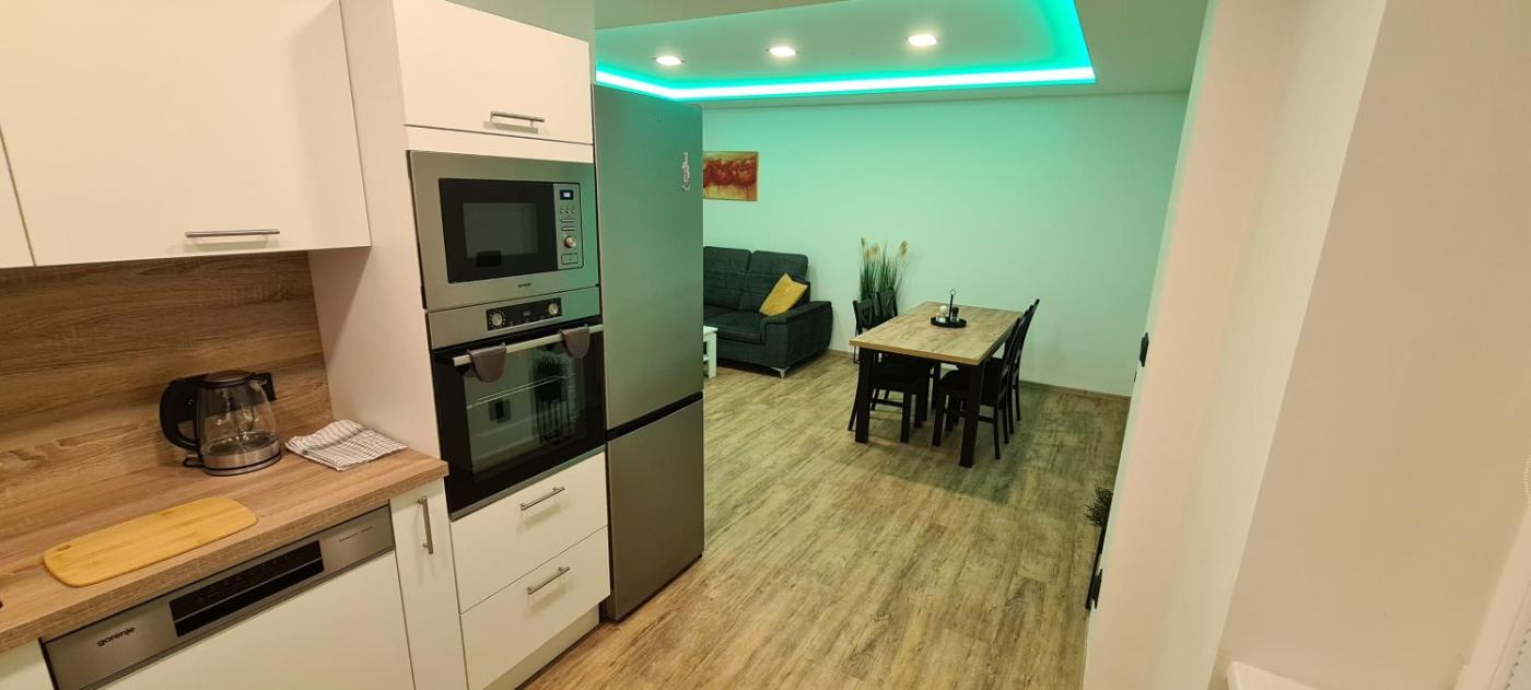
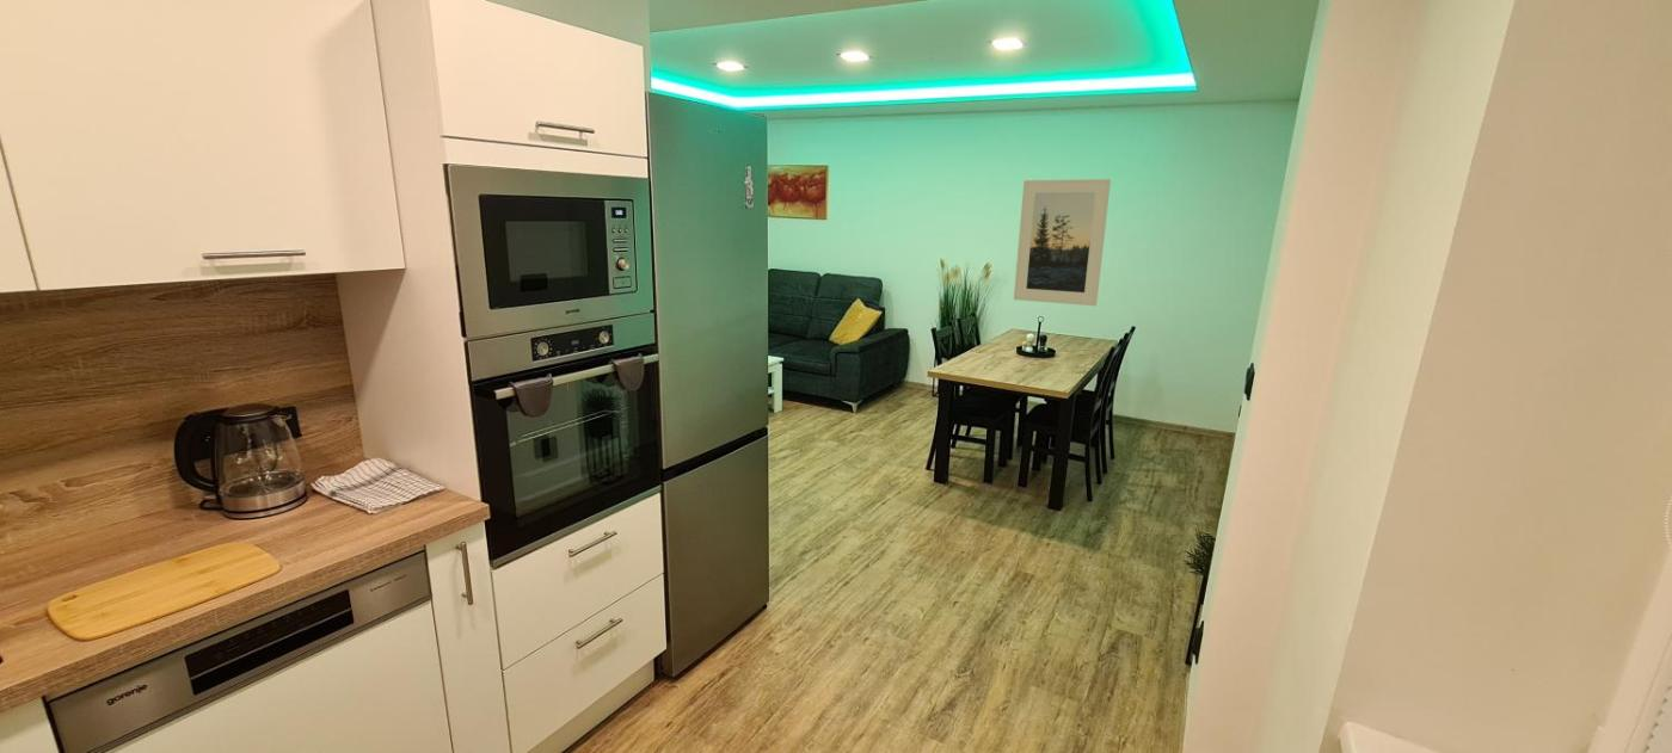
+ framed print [1013,178,1112,307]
